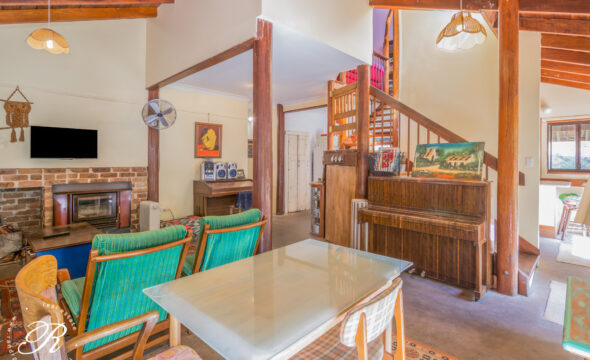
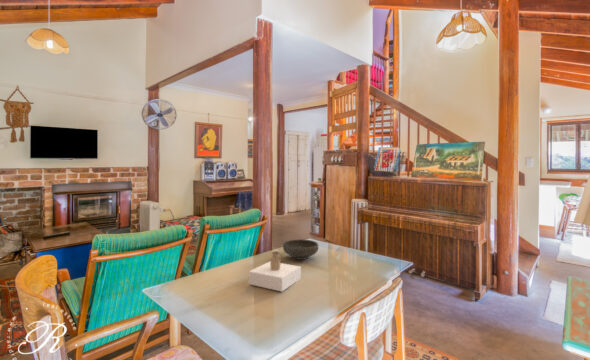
+ bowl [282,238,319,261]
+ vase [248,251,302,292]
